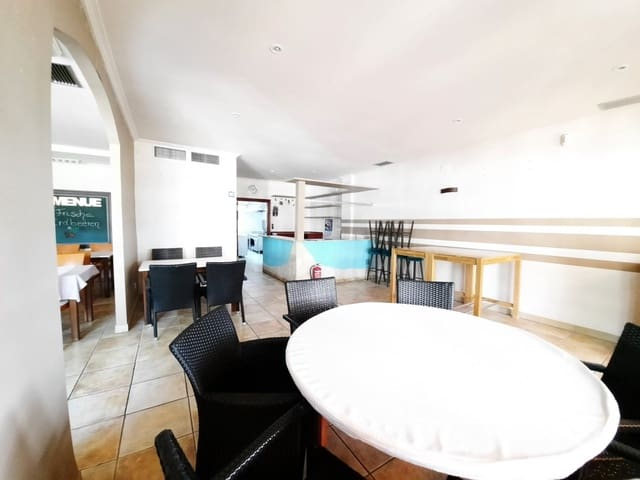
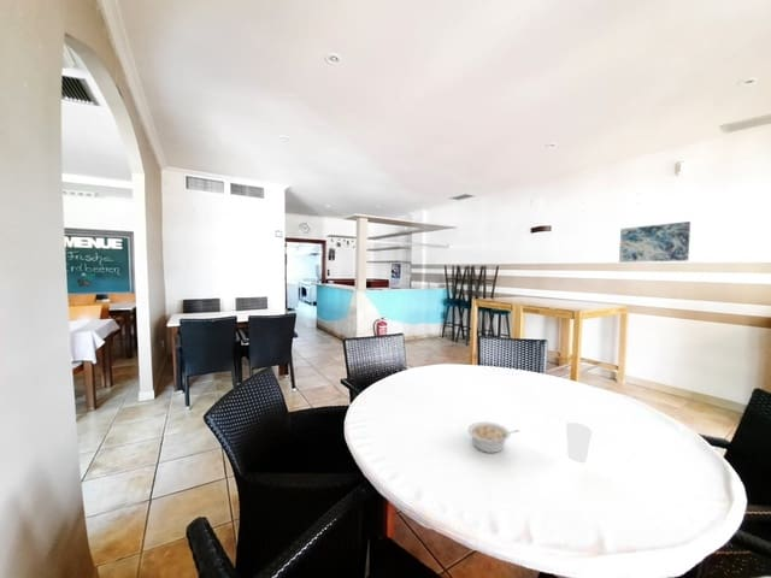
+ legume [467,420,520,454]
+ wall art [618,220,691,264]
+ cup [565,421,594,465]
